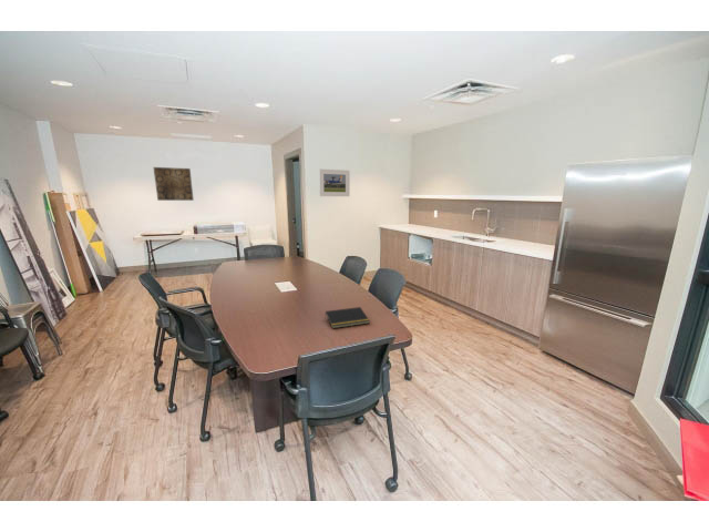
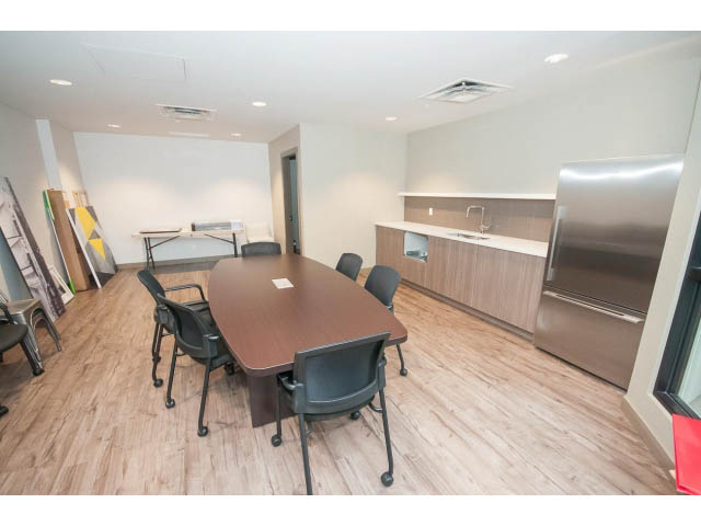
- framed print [318,168,351,197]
- notepad [323,306,371,329]
- wall art [152,166,195,202]
